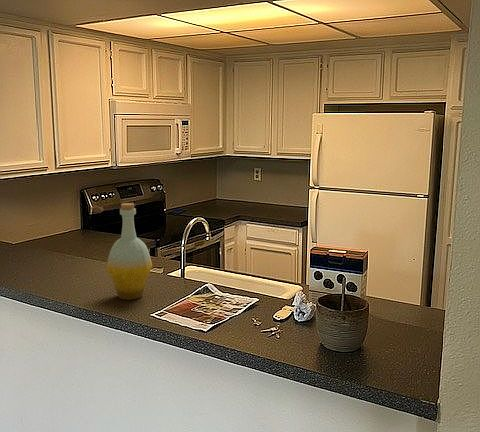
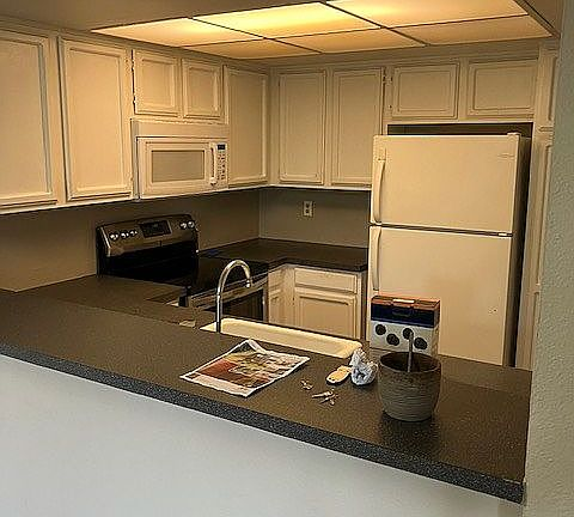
- bottle [105,202,153,301]
